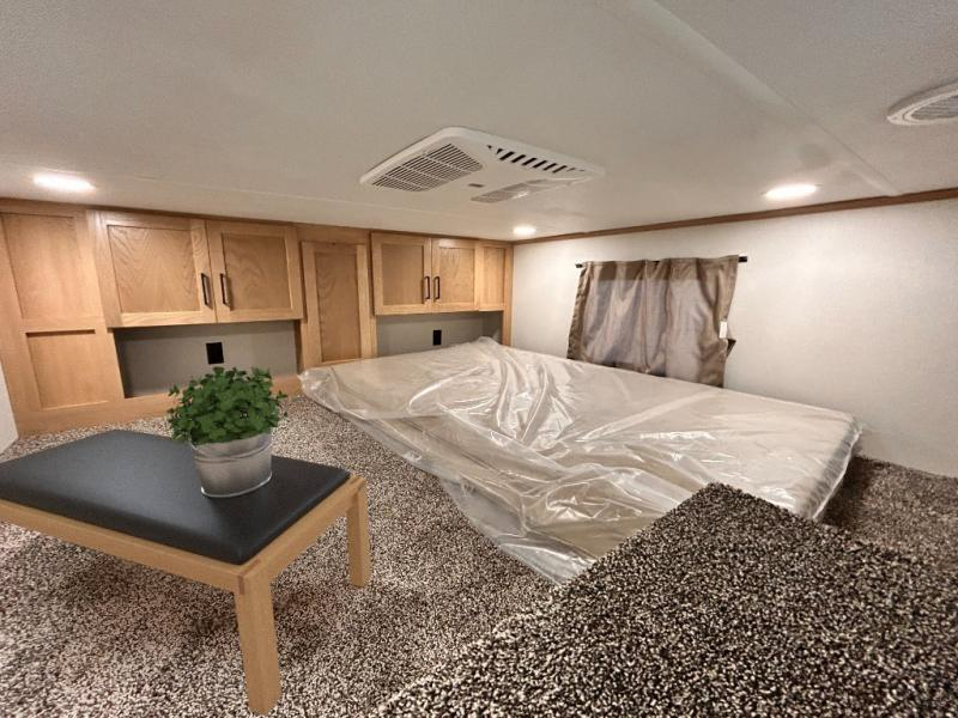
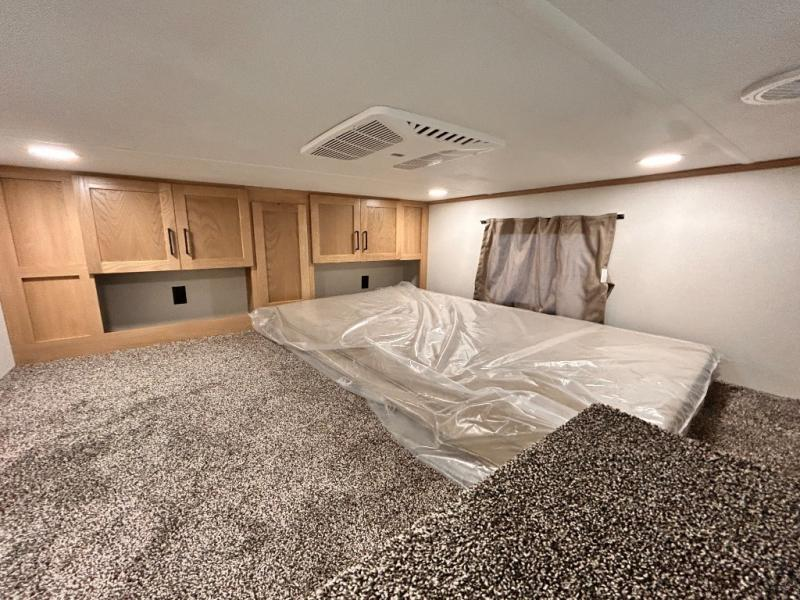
- bench [0,428,372,718]
- potted plant [165,365,290,499]
